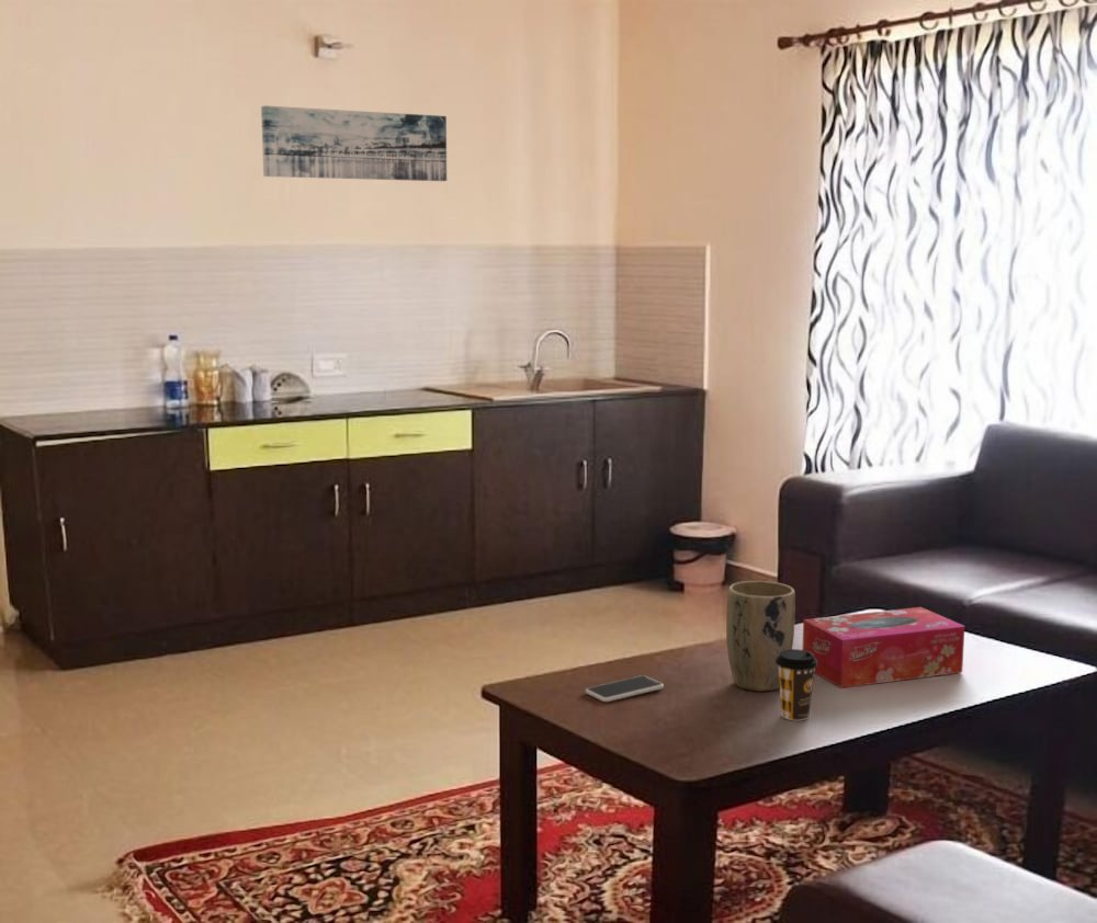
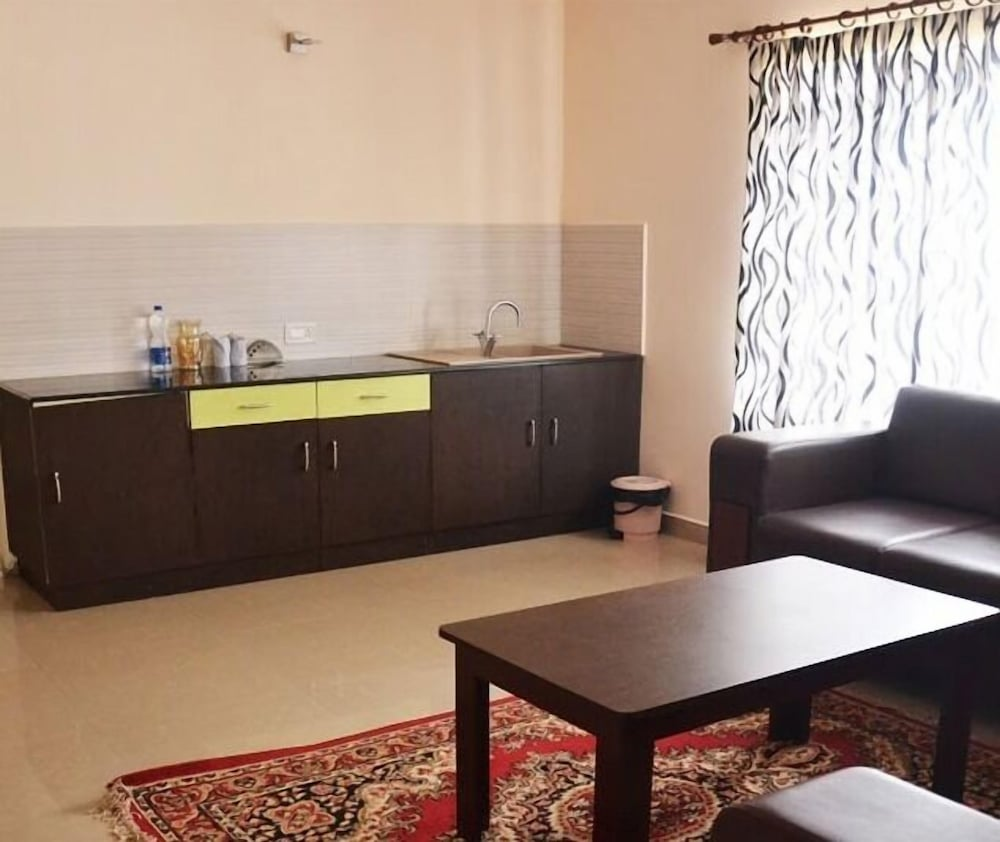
- plant pot [725,580,796,693]
- coffee cup [776,648,817,721]
- tissue box [801,606,965,690]
- smartphone [585,674,665,703]
- wall art [260,105,448,182]
